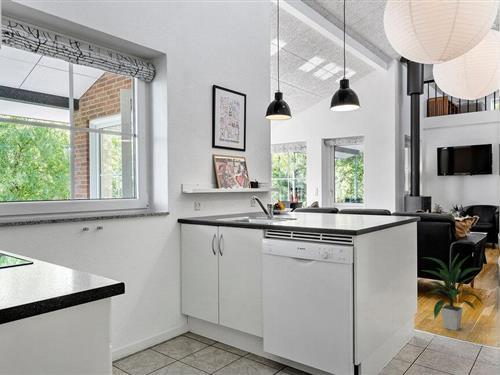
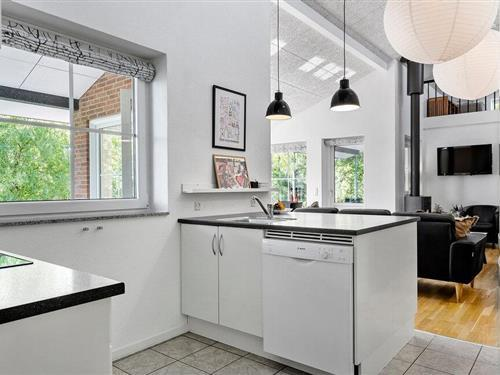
- indoor plant [420,254,484,332]
